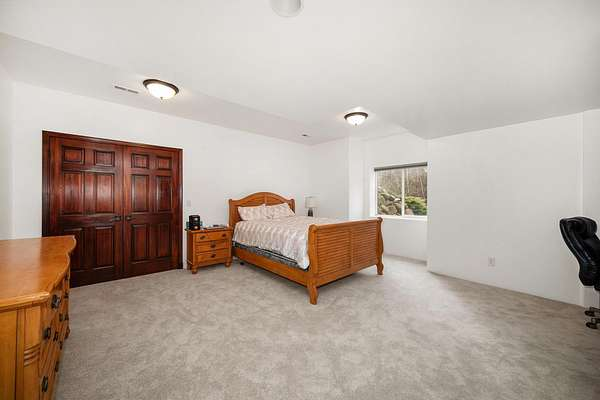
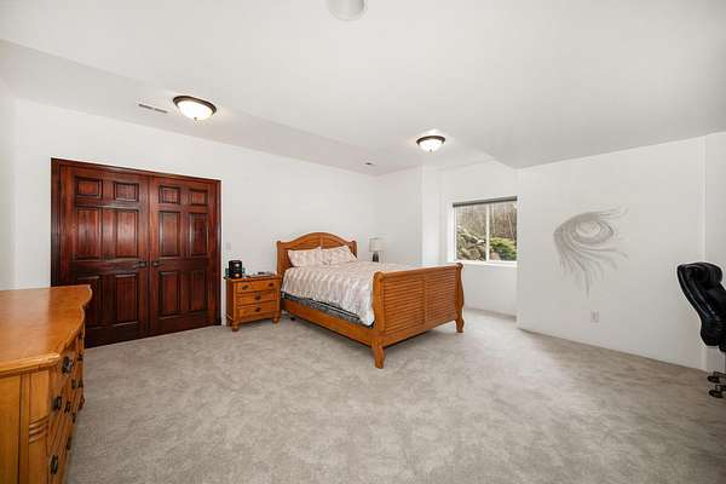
+ wall sculpture [553,204,630,298]
